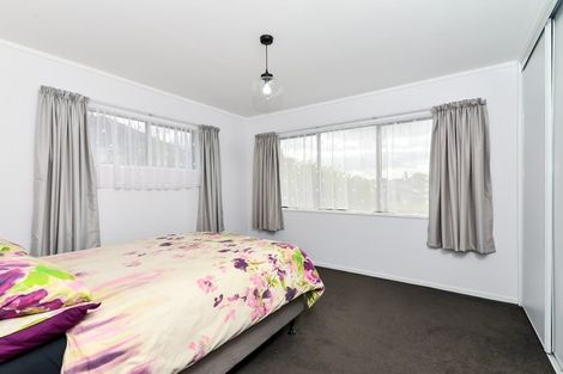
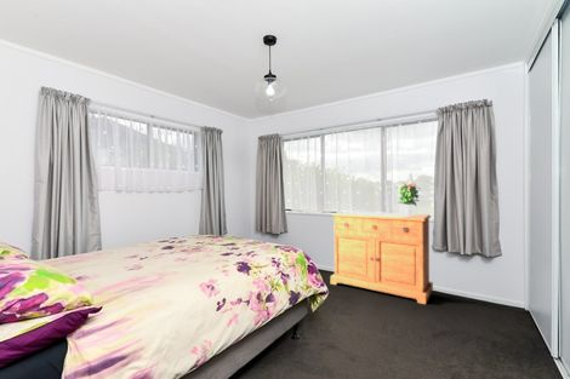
+ sideboard [329,209,434,305]
+ potted flower [394,180,422,217]
